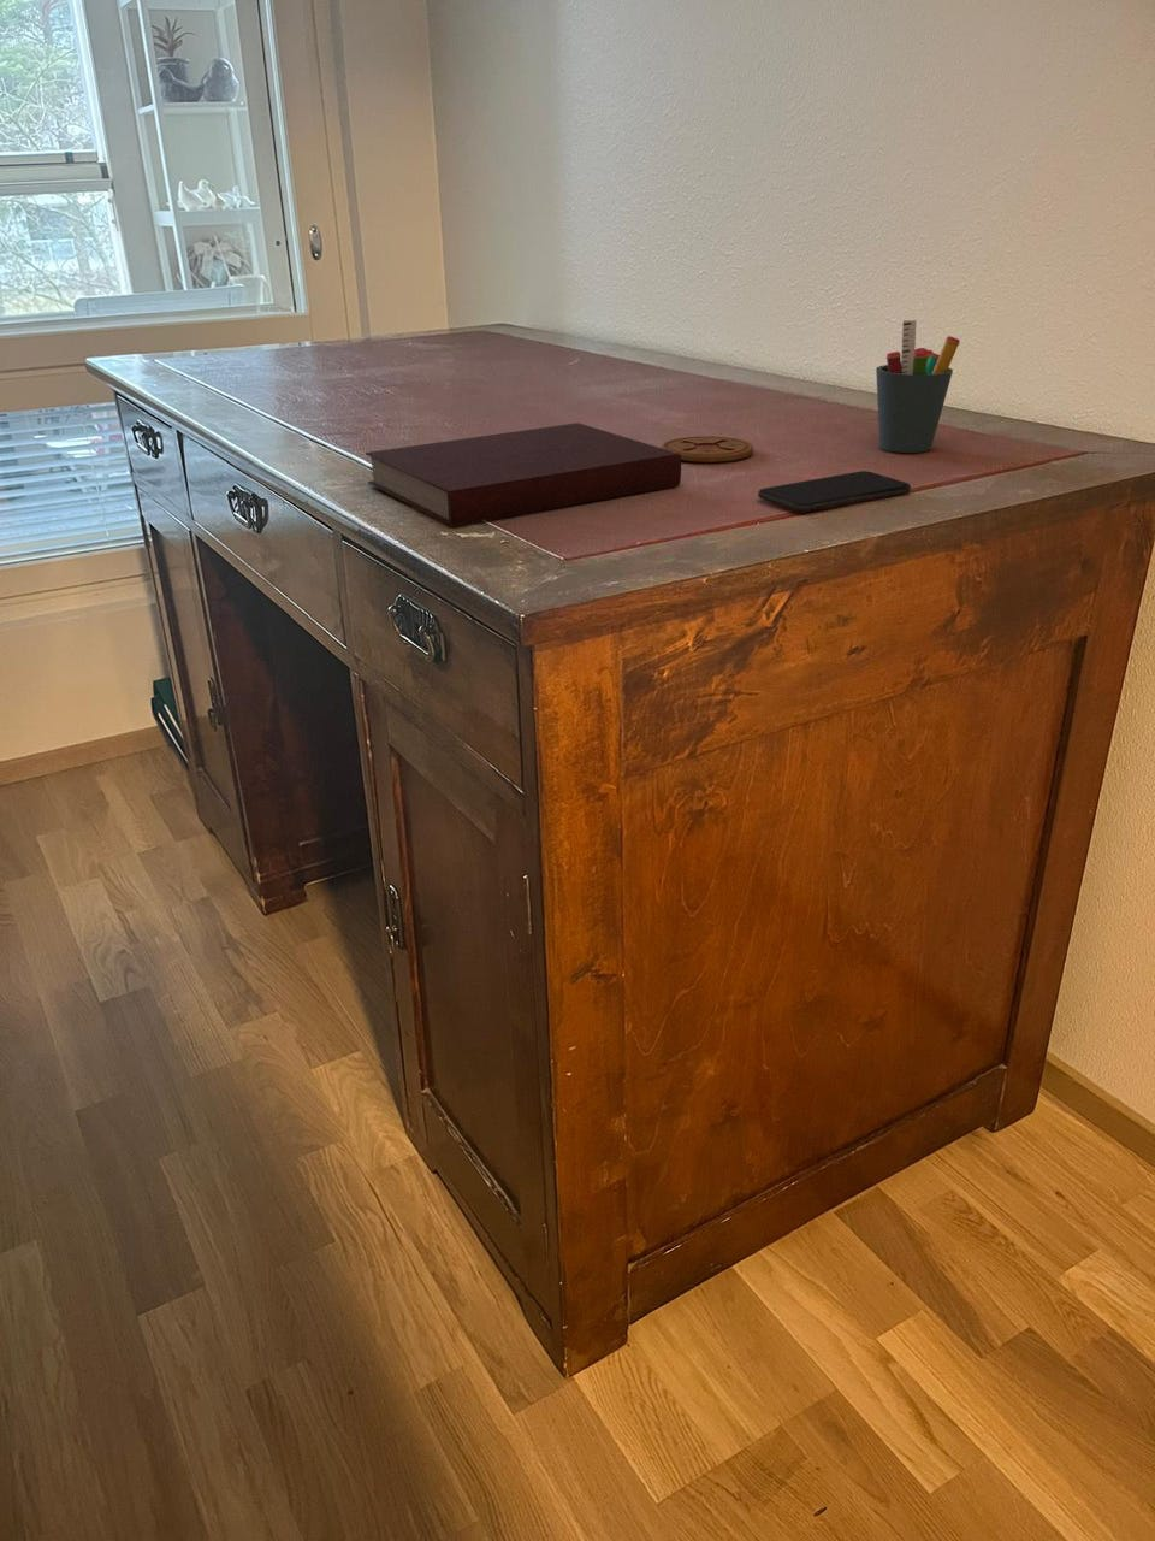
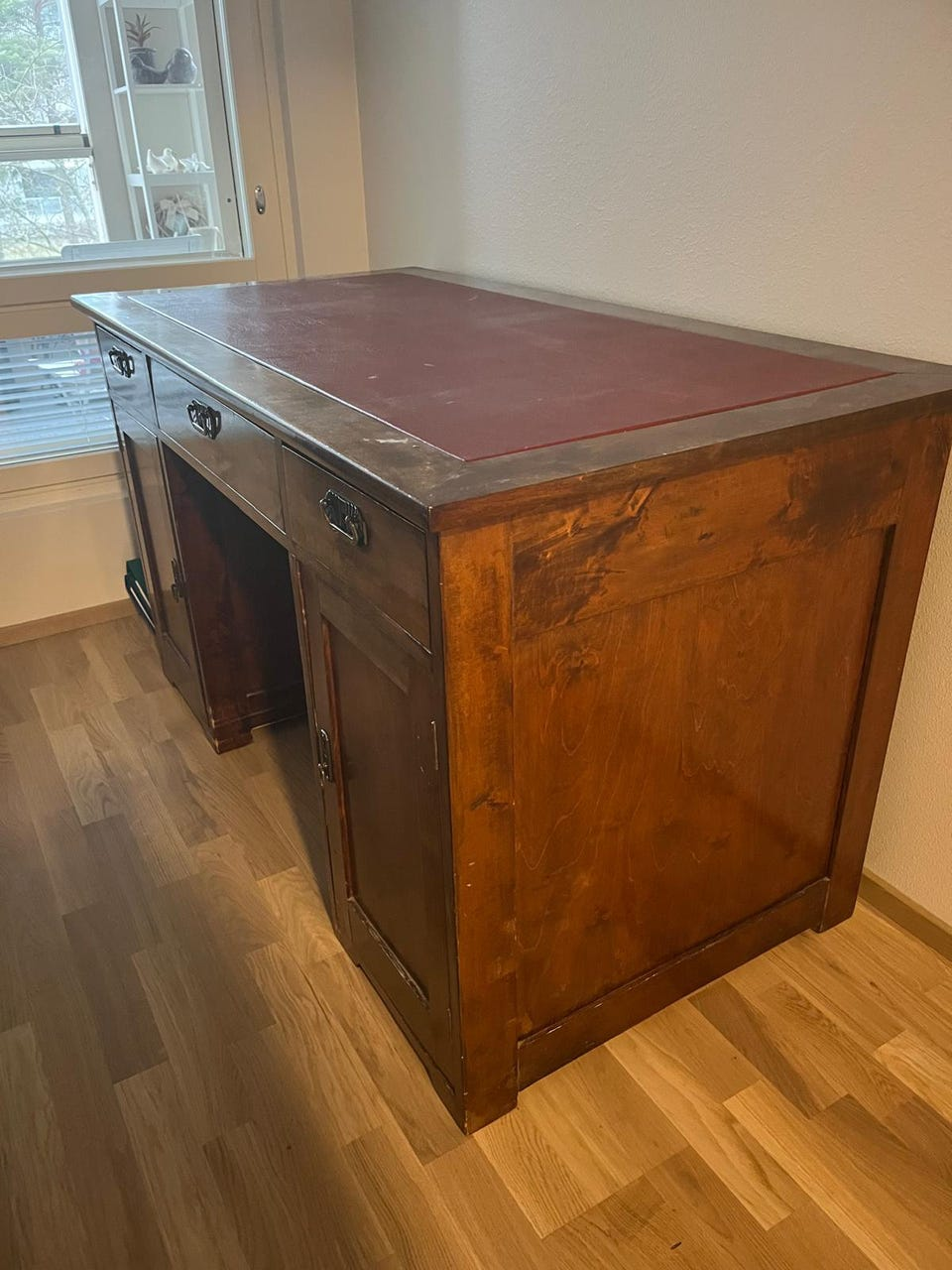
- pen holder [875,319,961,454]
- smartphone [757,470,912,513]
- notebook [364,421,682,528]
- coaster [660,434,755,464]
